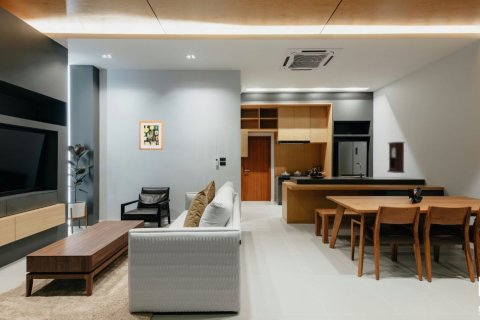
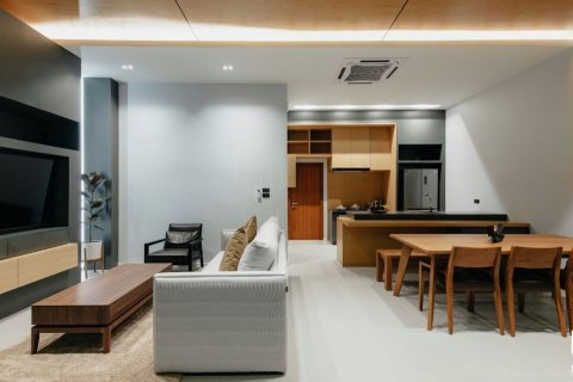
- wall art [138,120,164,151]
- pendulum clock [386,141,406,174]
